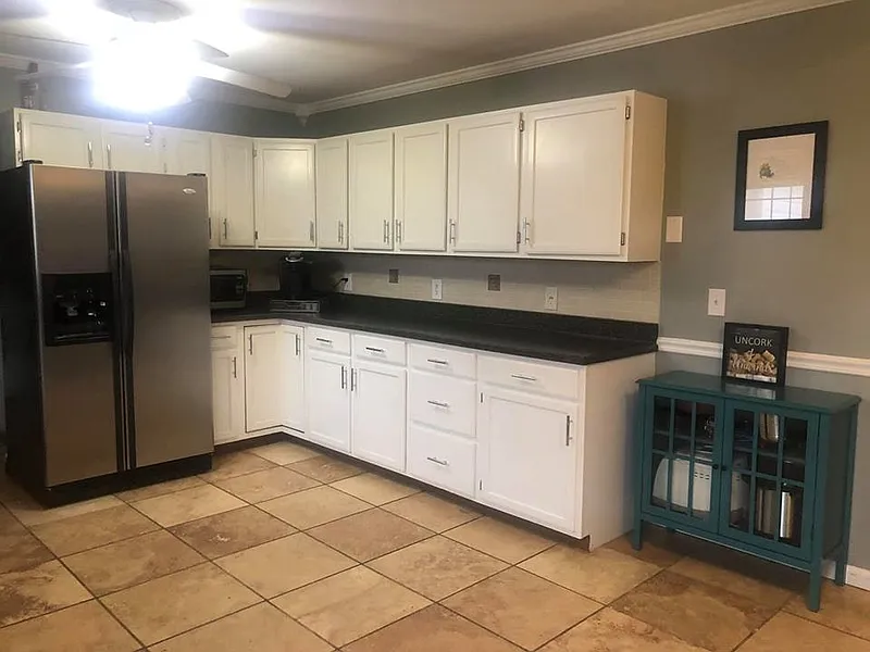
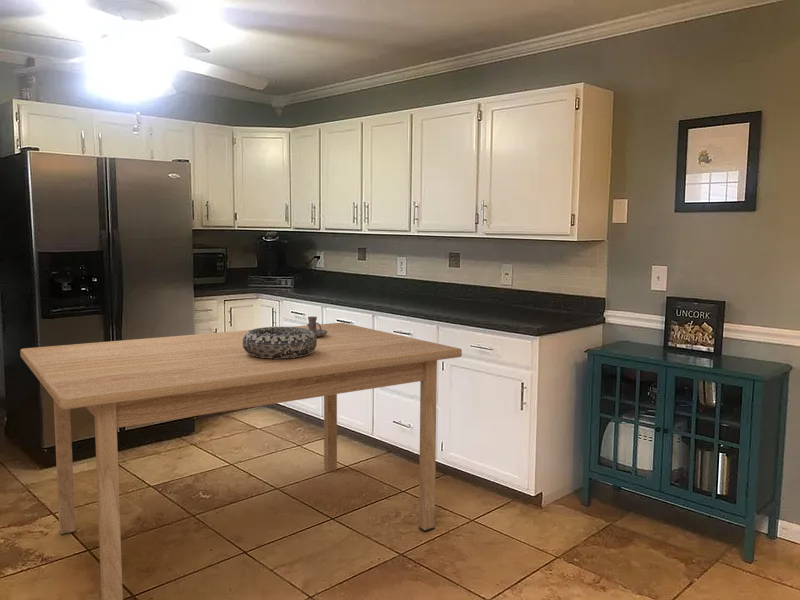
+ table [19,322,463,600]
+ decorative bowl [242,326,317,359]
+ candle holder [306,316,327,337]
